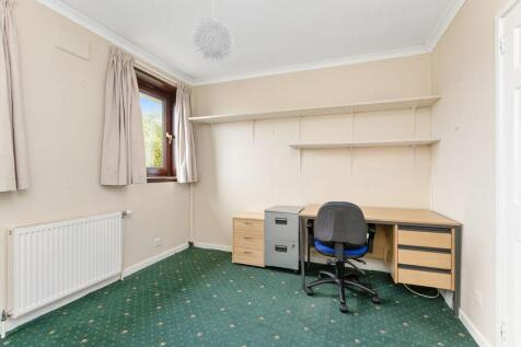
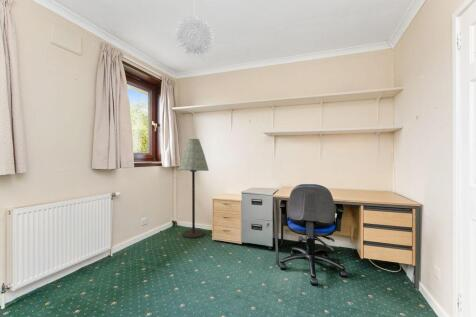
+ floor lamp [177,138,210,239]
